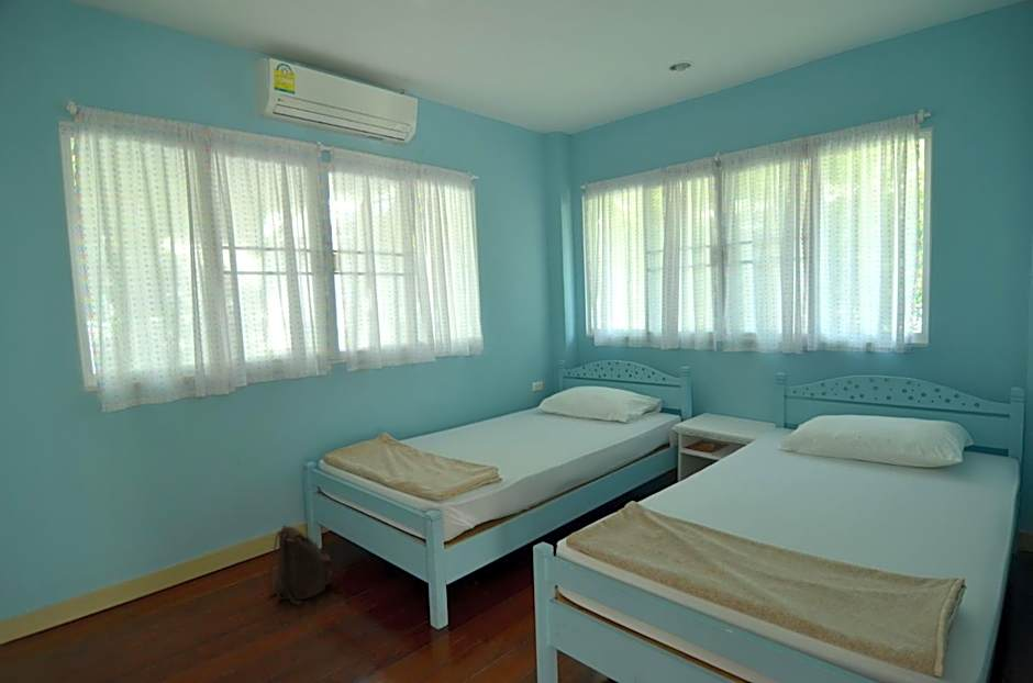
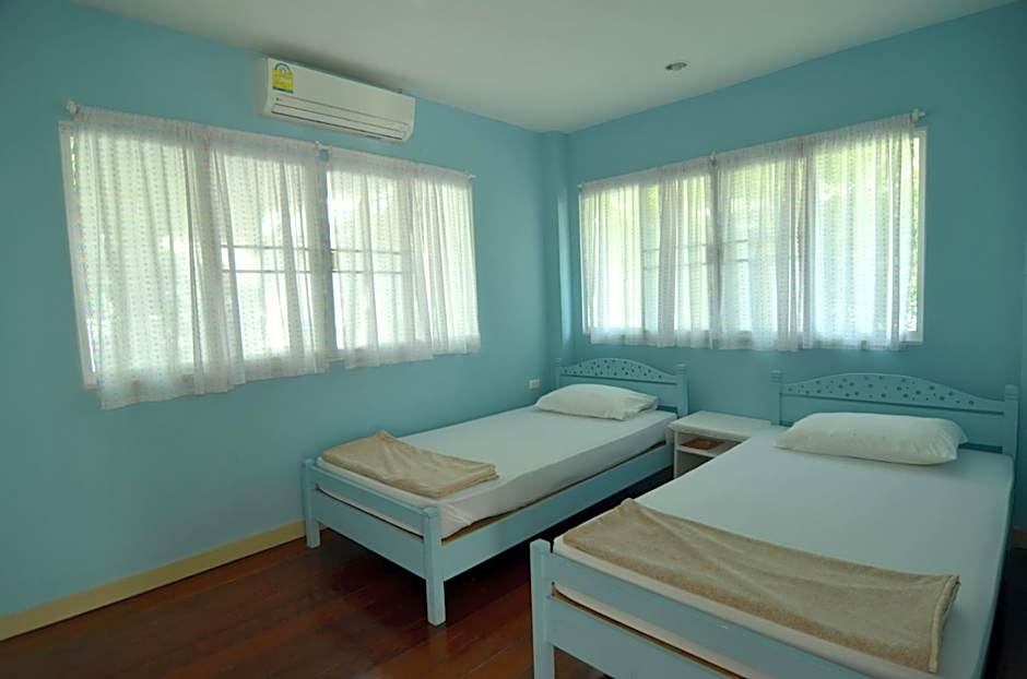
- backpack [268,524,333,606]
